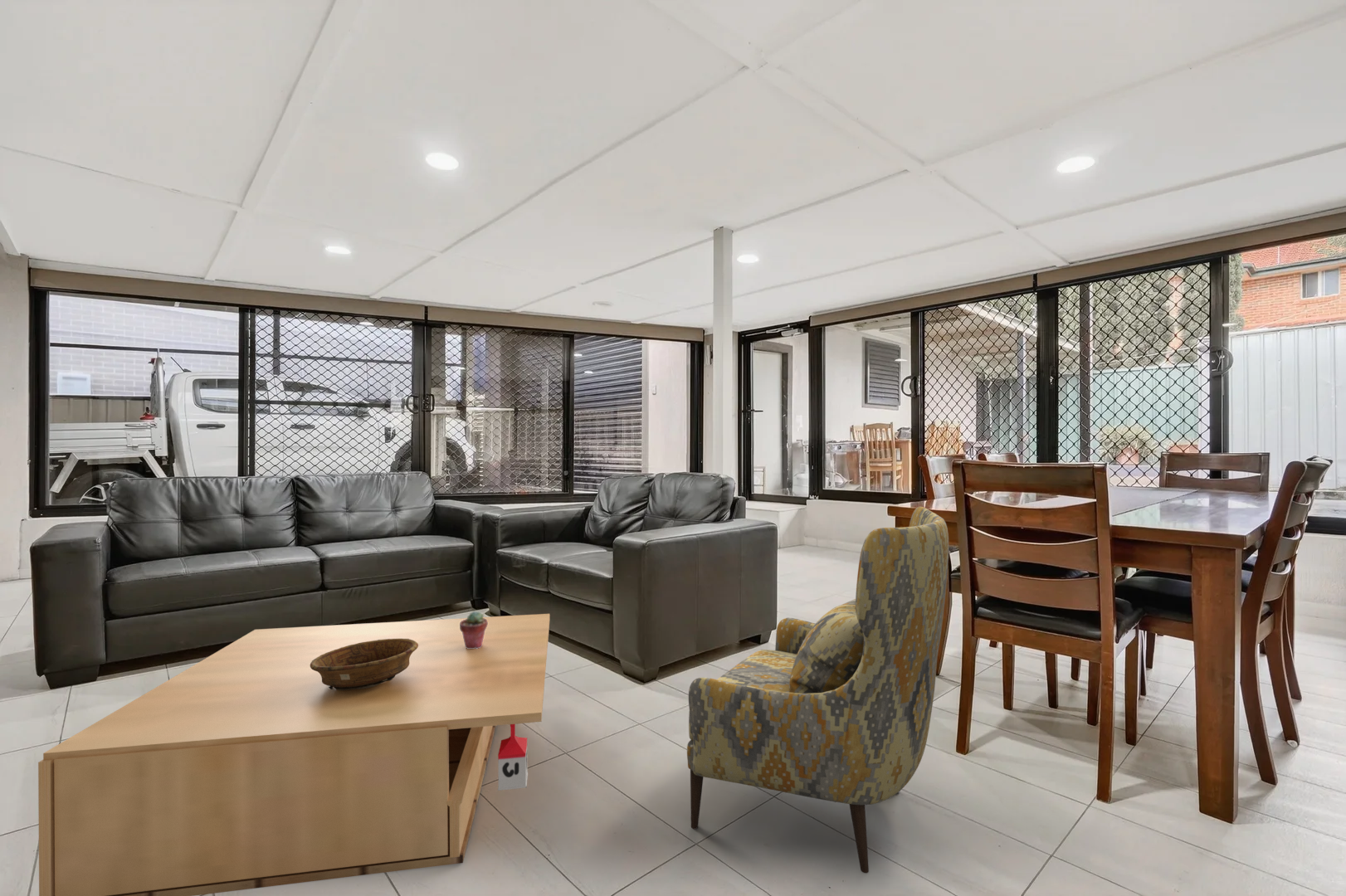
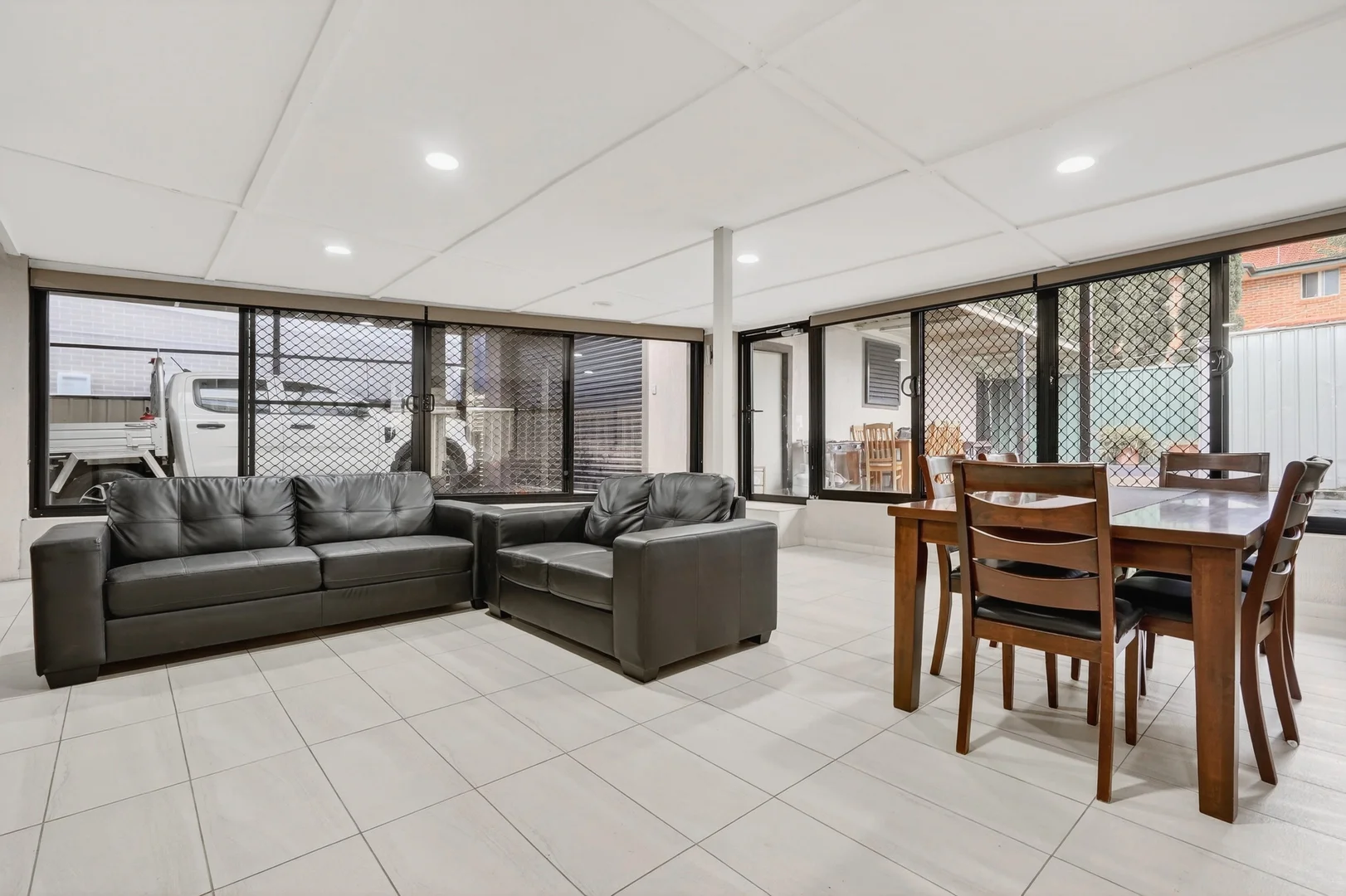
- armchair [686,506,949,874]
- decorative bowl [310,638,418,690]
- potted succulent [460,611,488,649]
- coffee table [37,613,550,896]
